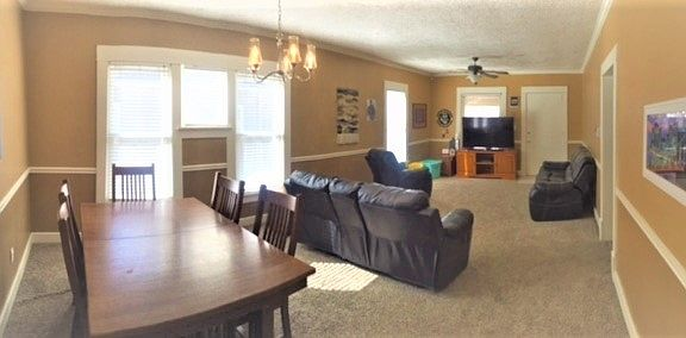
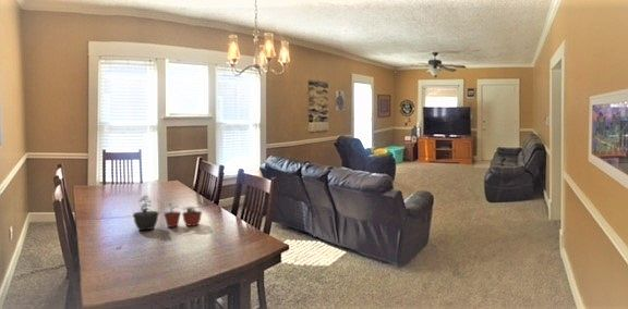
+ potted plant [132,194,203,231]
